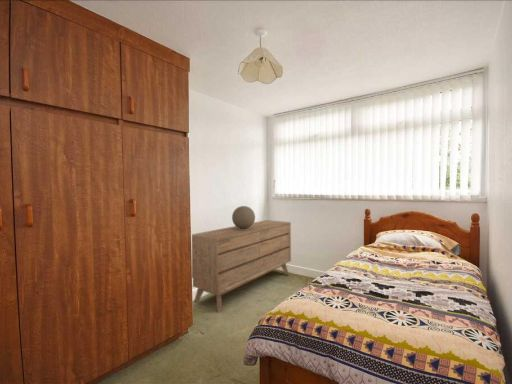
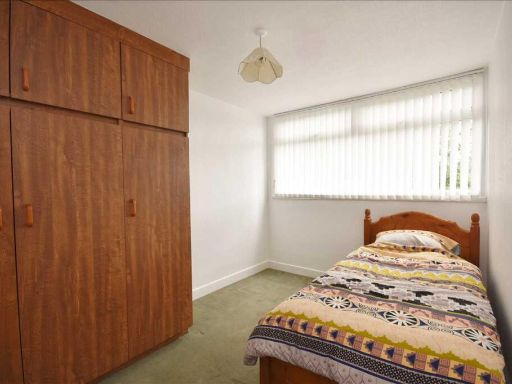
- decorative sphere [231,205,256,229]
- dresser [191,219,292,314]
